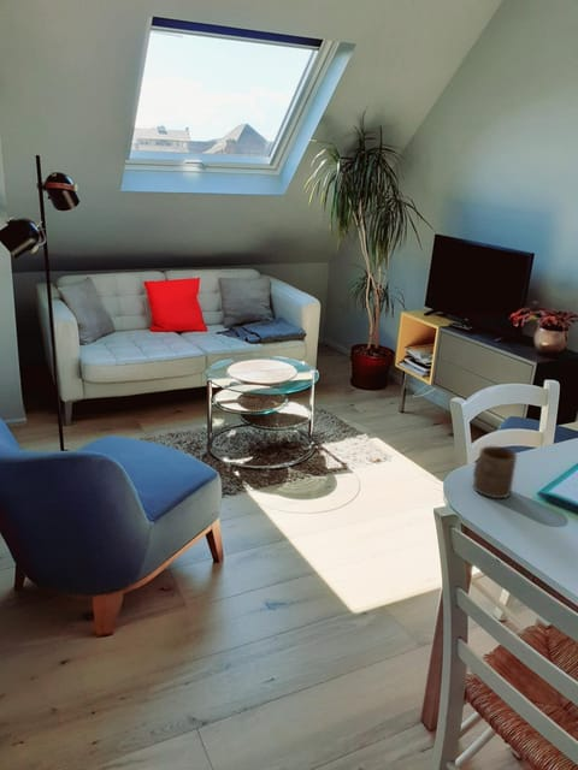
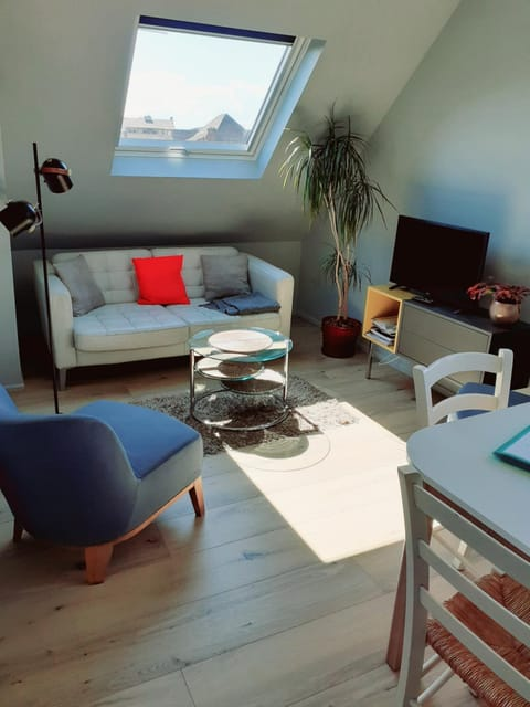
- cup [472,445,518,499]
